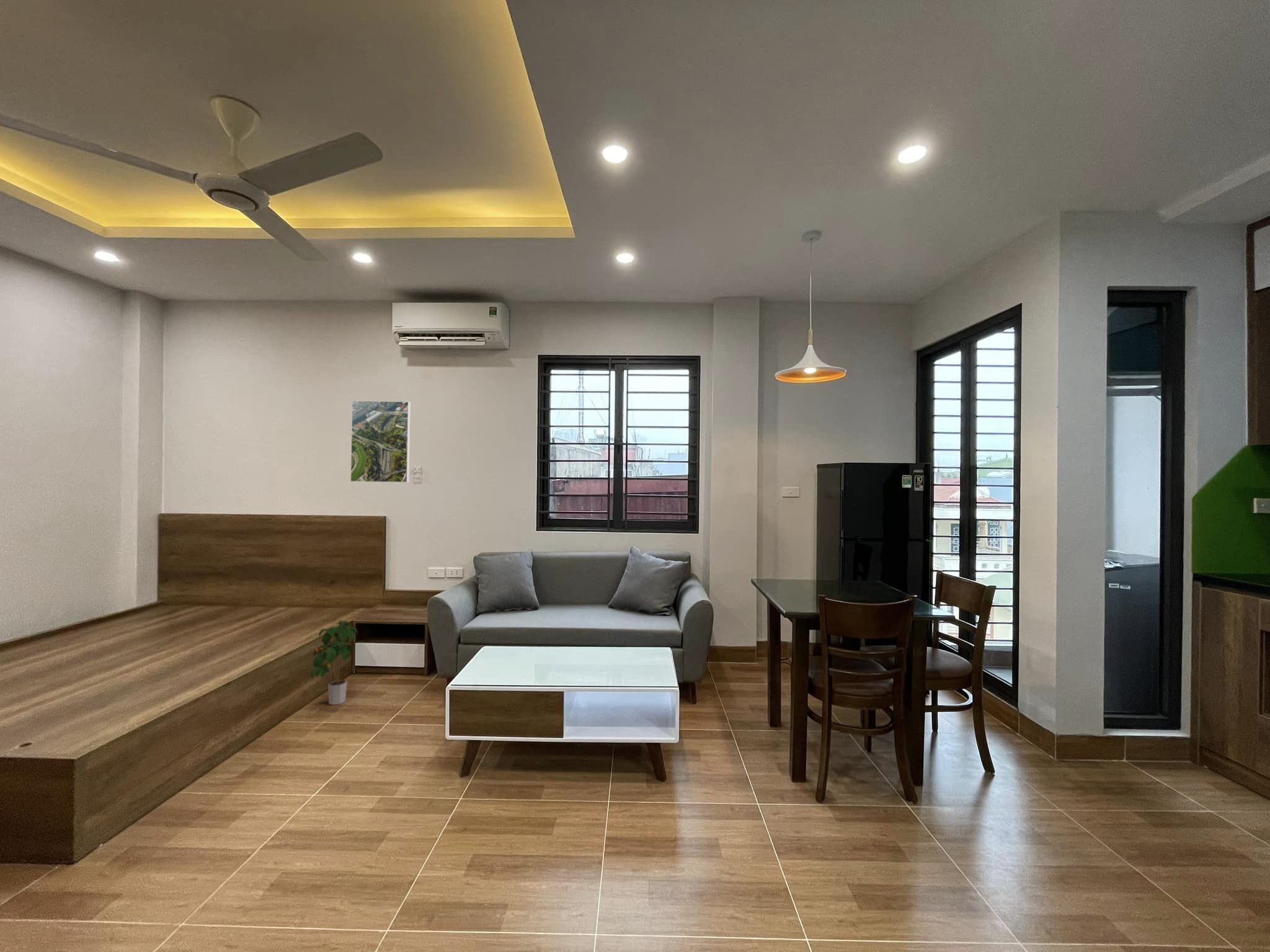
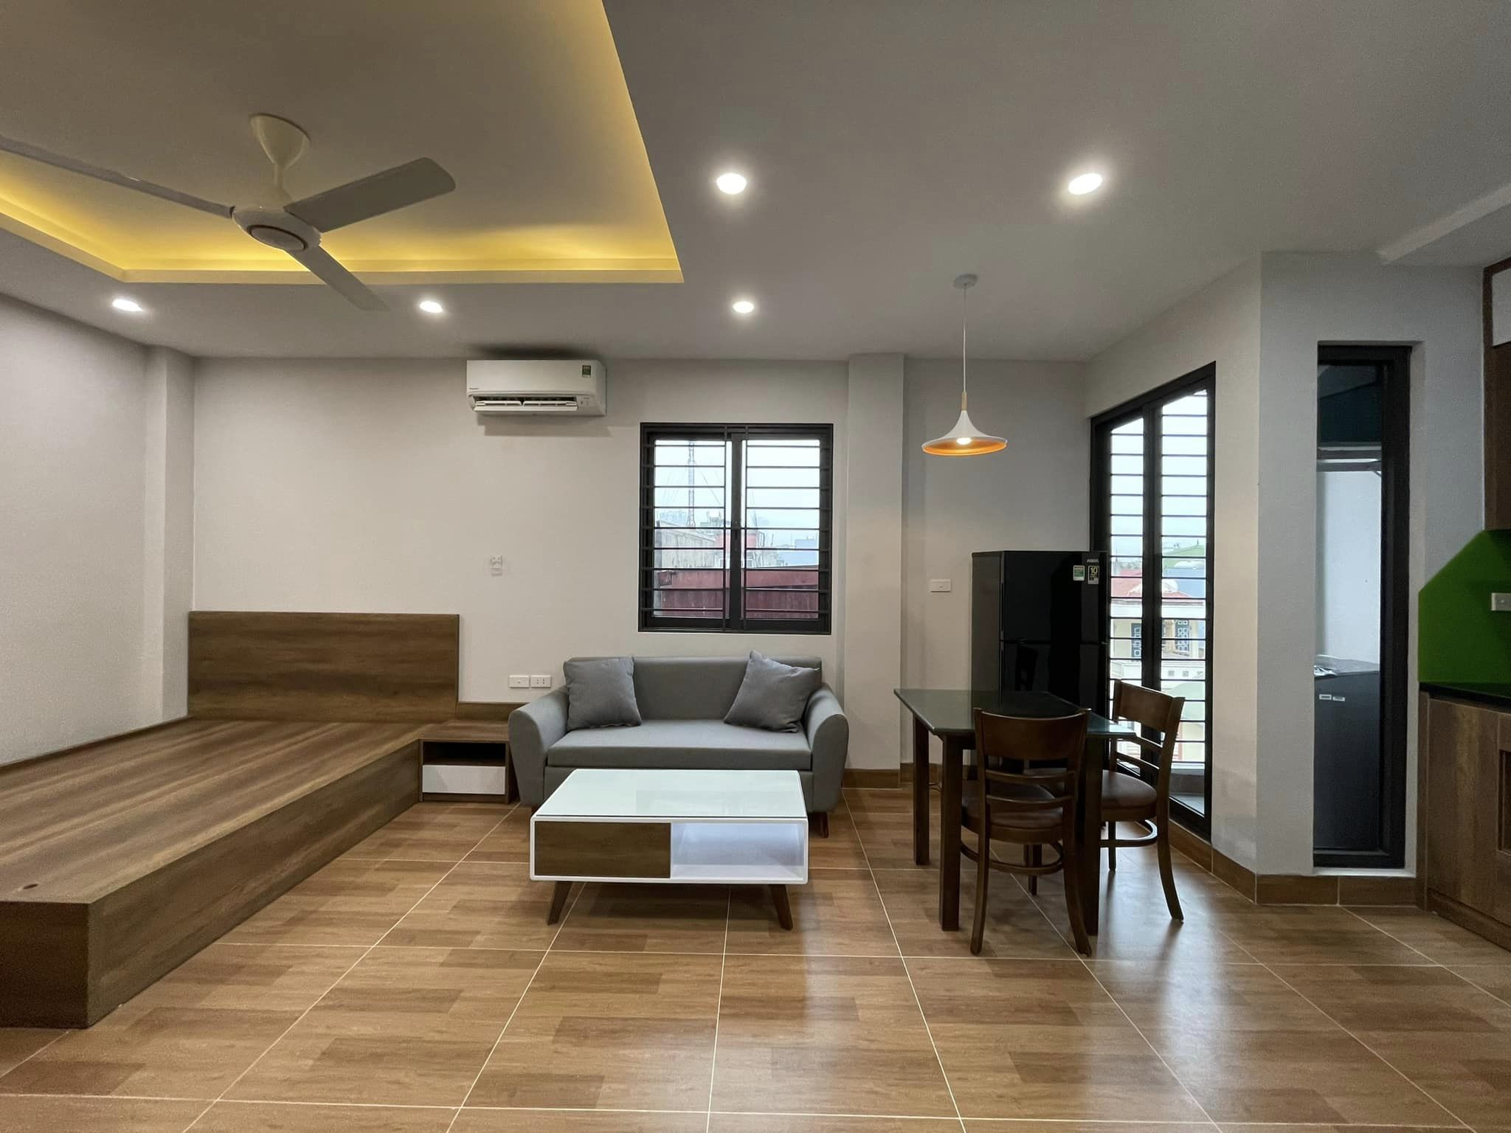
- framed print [350,400,411,483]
- potted plant [309,620,358,705]
